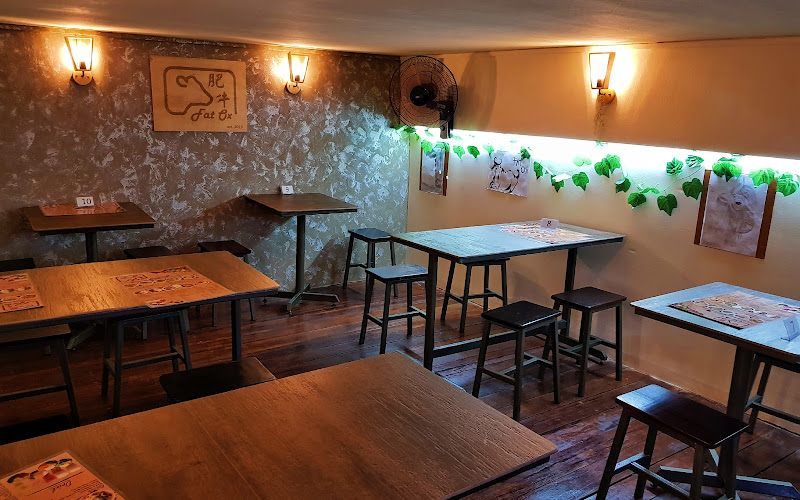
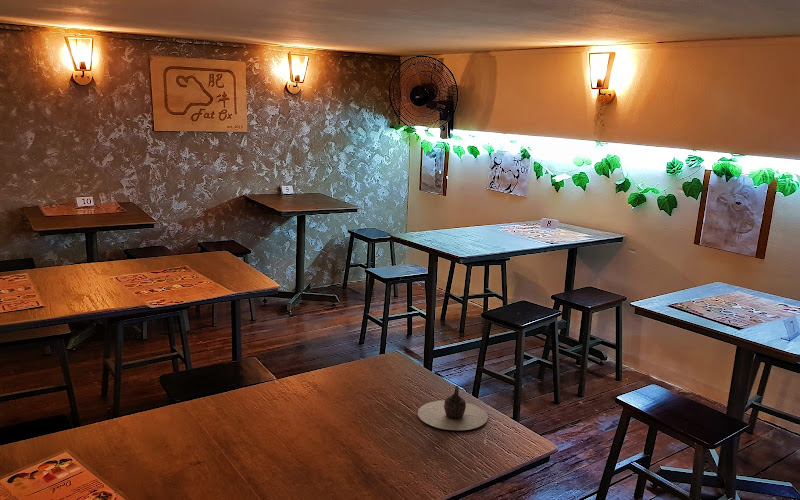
+ teapot [417,385,489,431]
